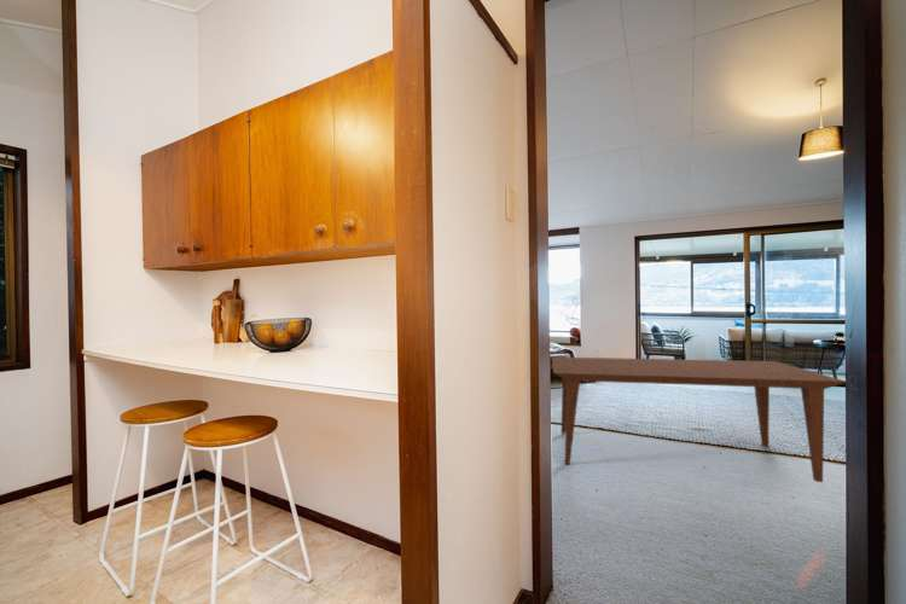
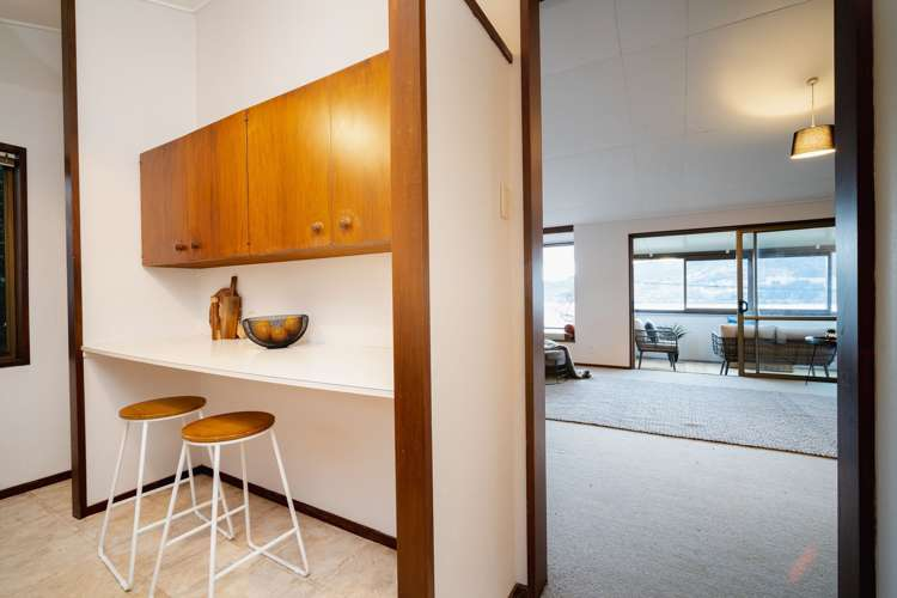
- dining table [551,356,846,483]
